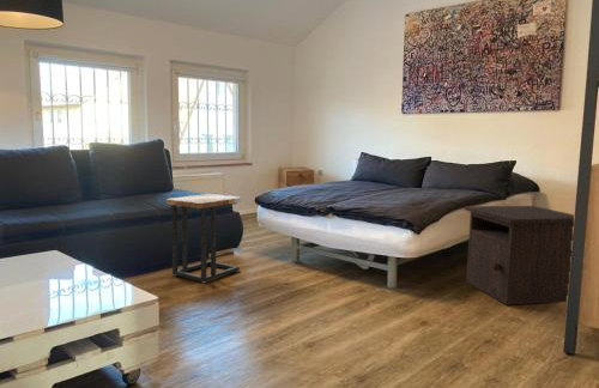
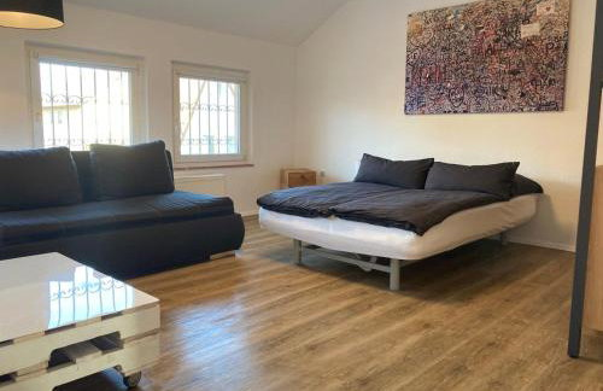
- nightstand [464,205,575,307]
- side table [165,193,242,284]
